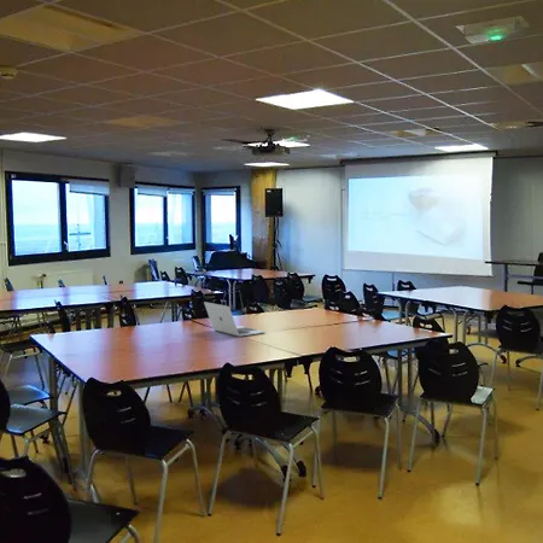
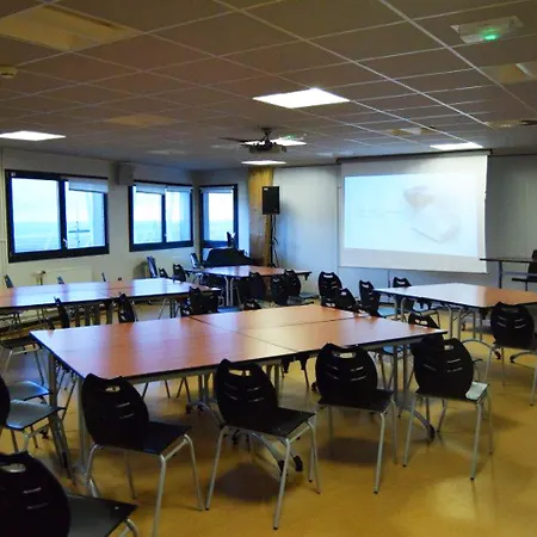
- laptop [203,300,267,338]
